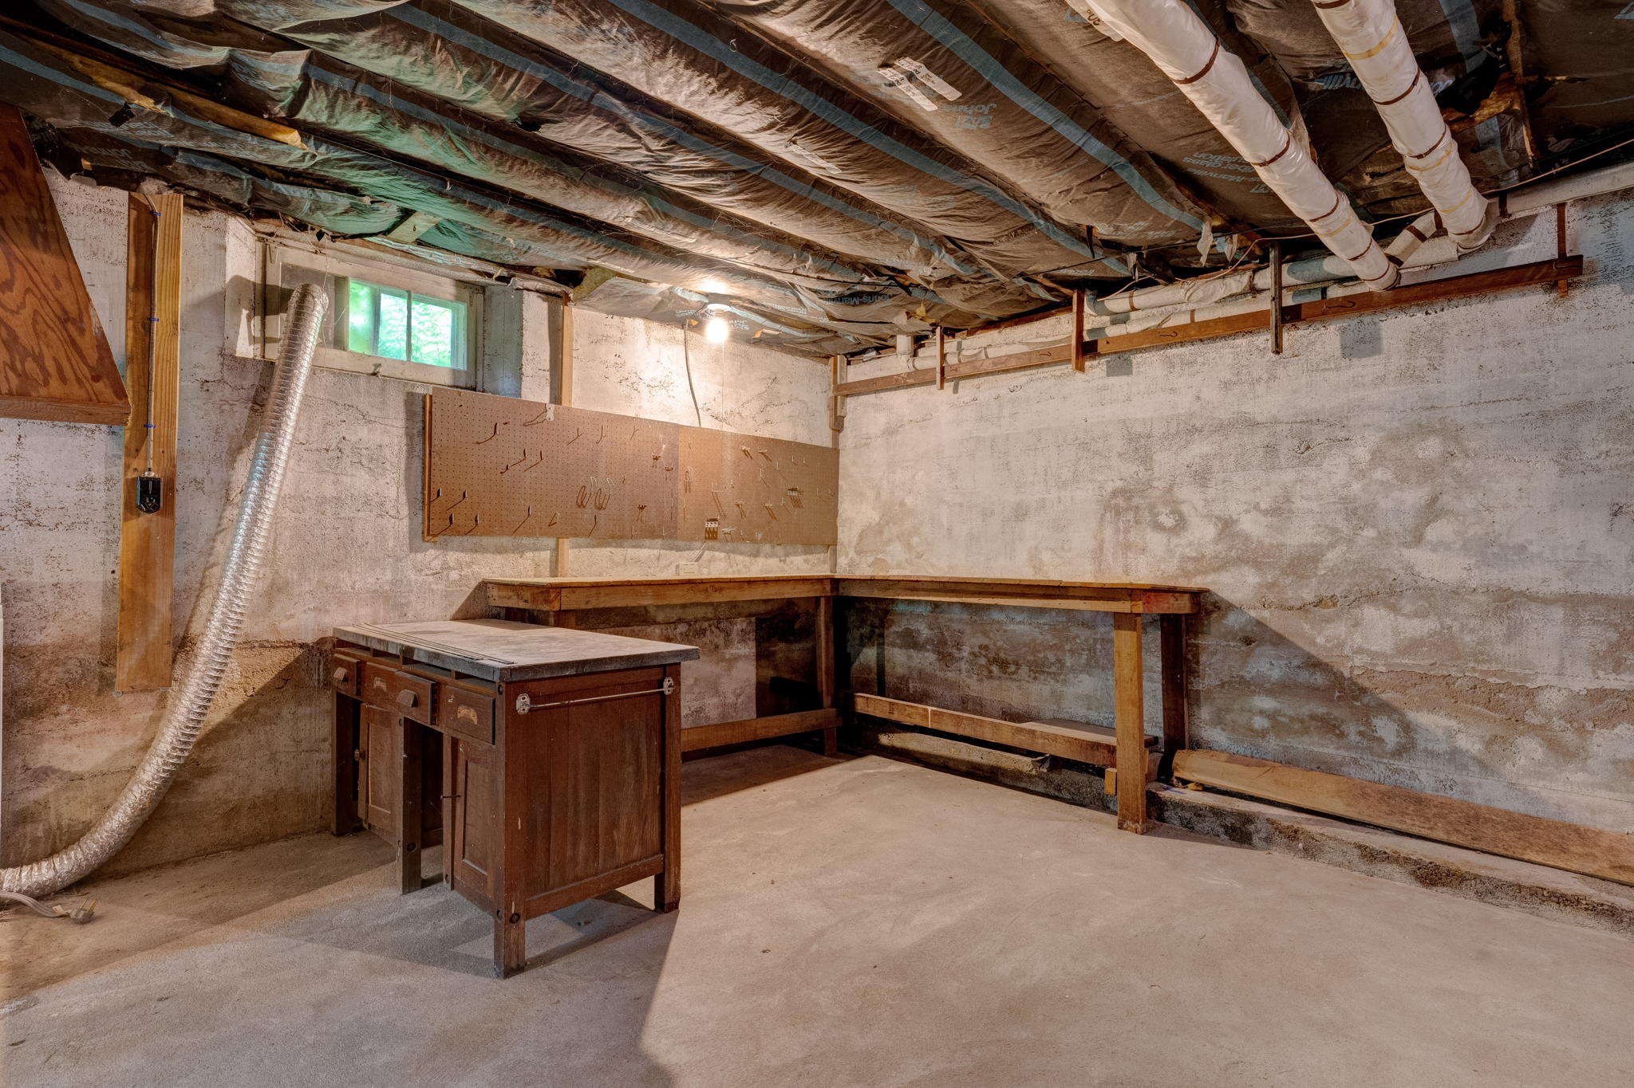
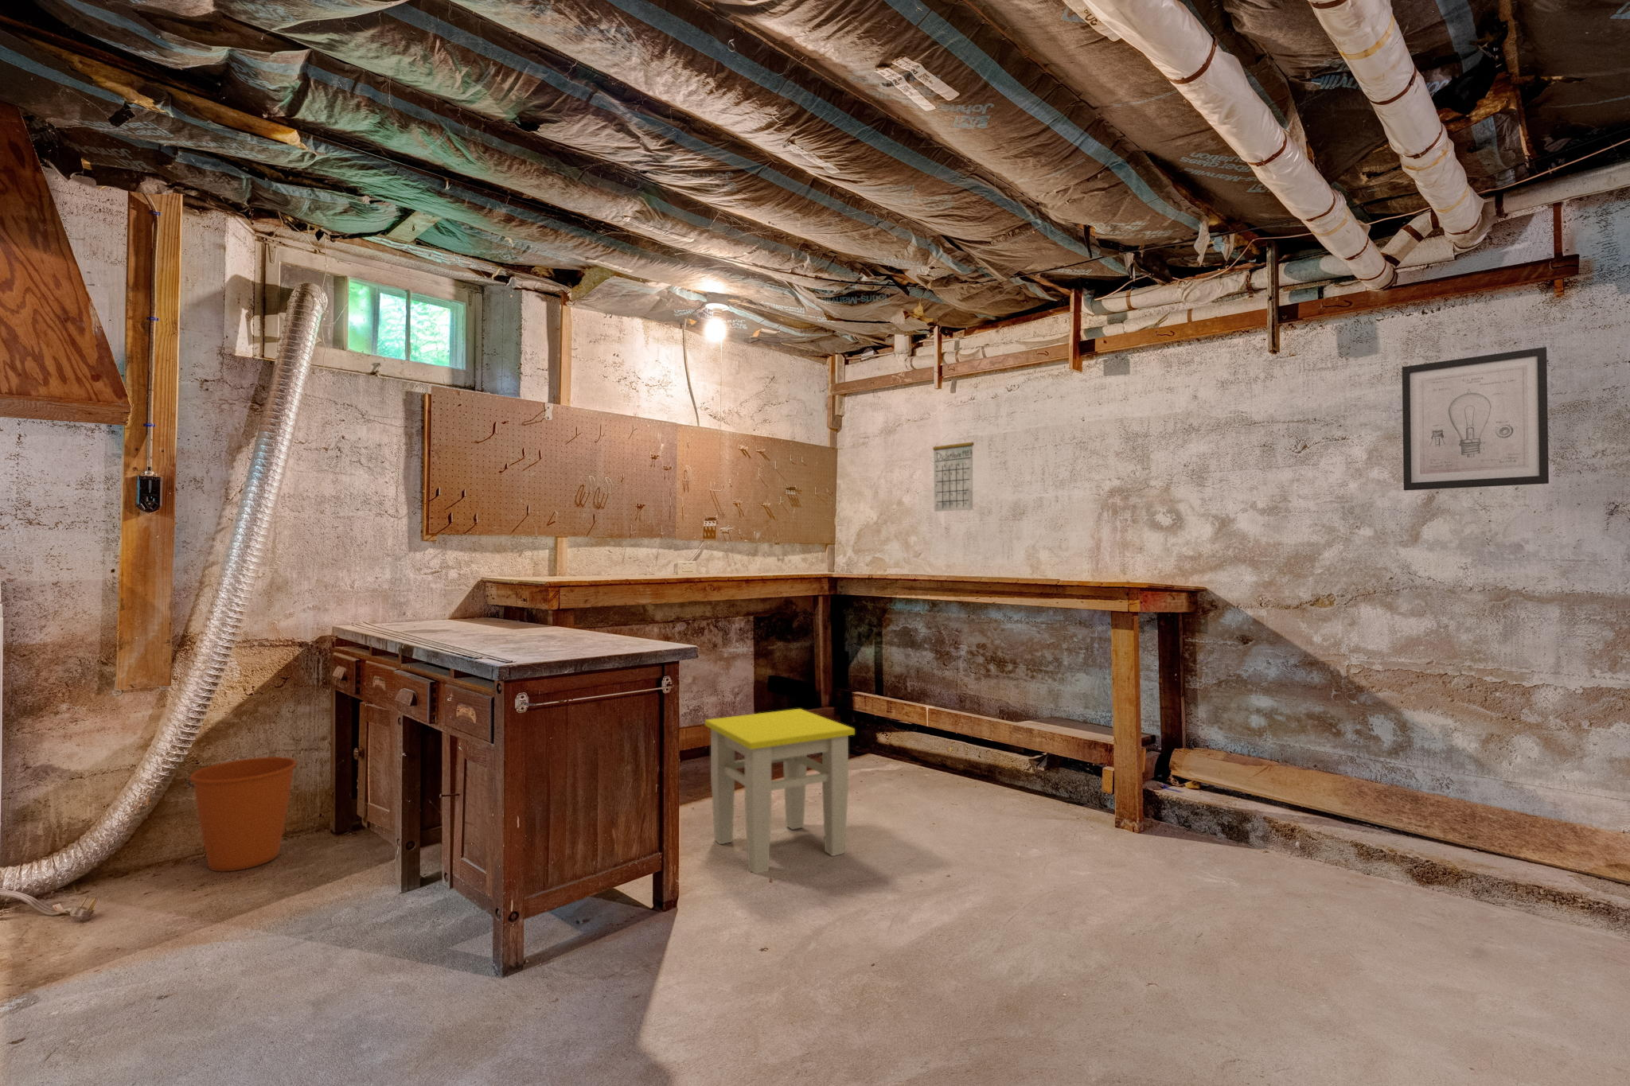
+ calendar [932,429,974,513]
+ stool [704,708,856,875]
+ bucket [187,756,299,873]
+ wall art [1402,347,1550,491]
